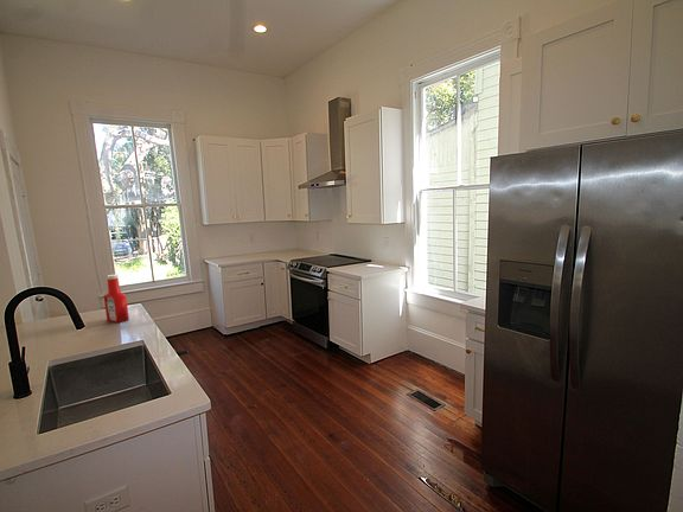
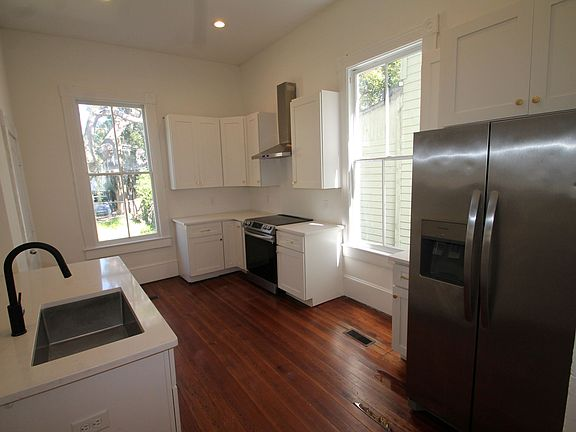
- soap bottle [102,274,130,324]
